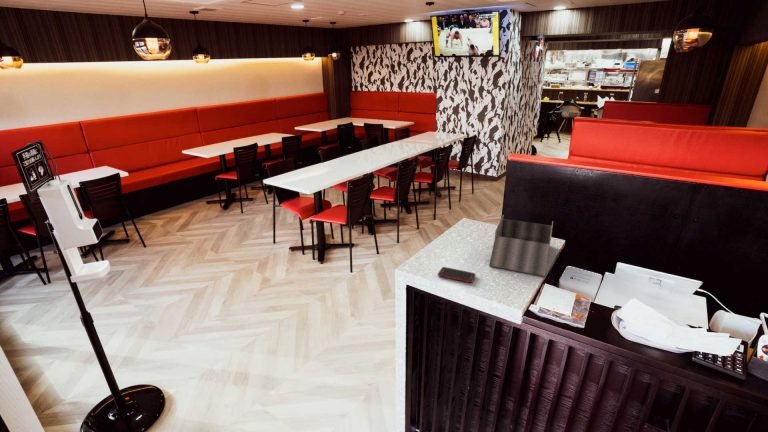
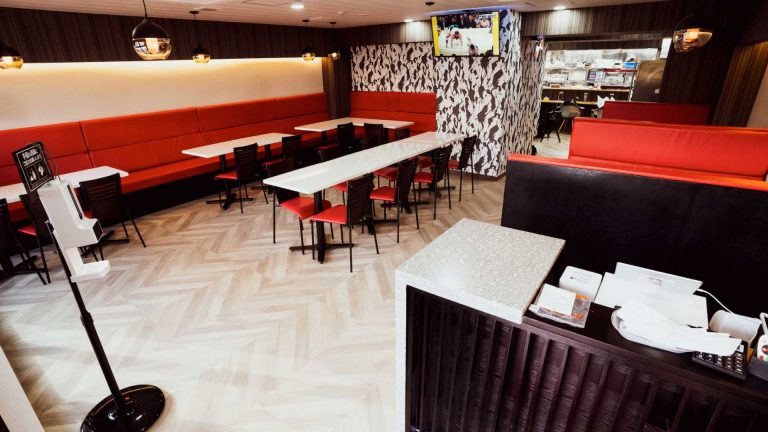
- desk organizer [488,214,554,278]
- cell phone [437,266,476,284]
